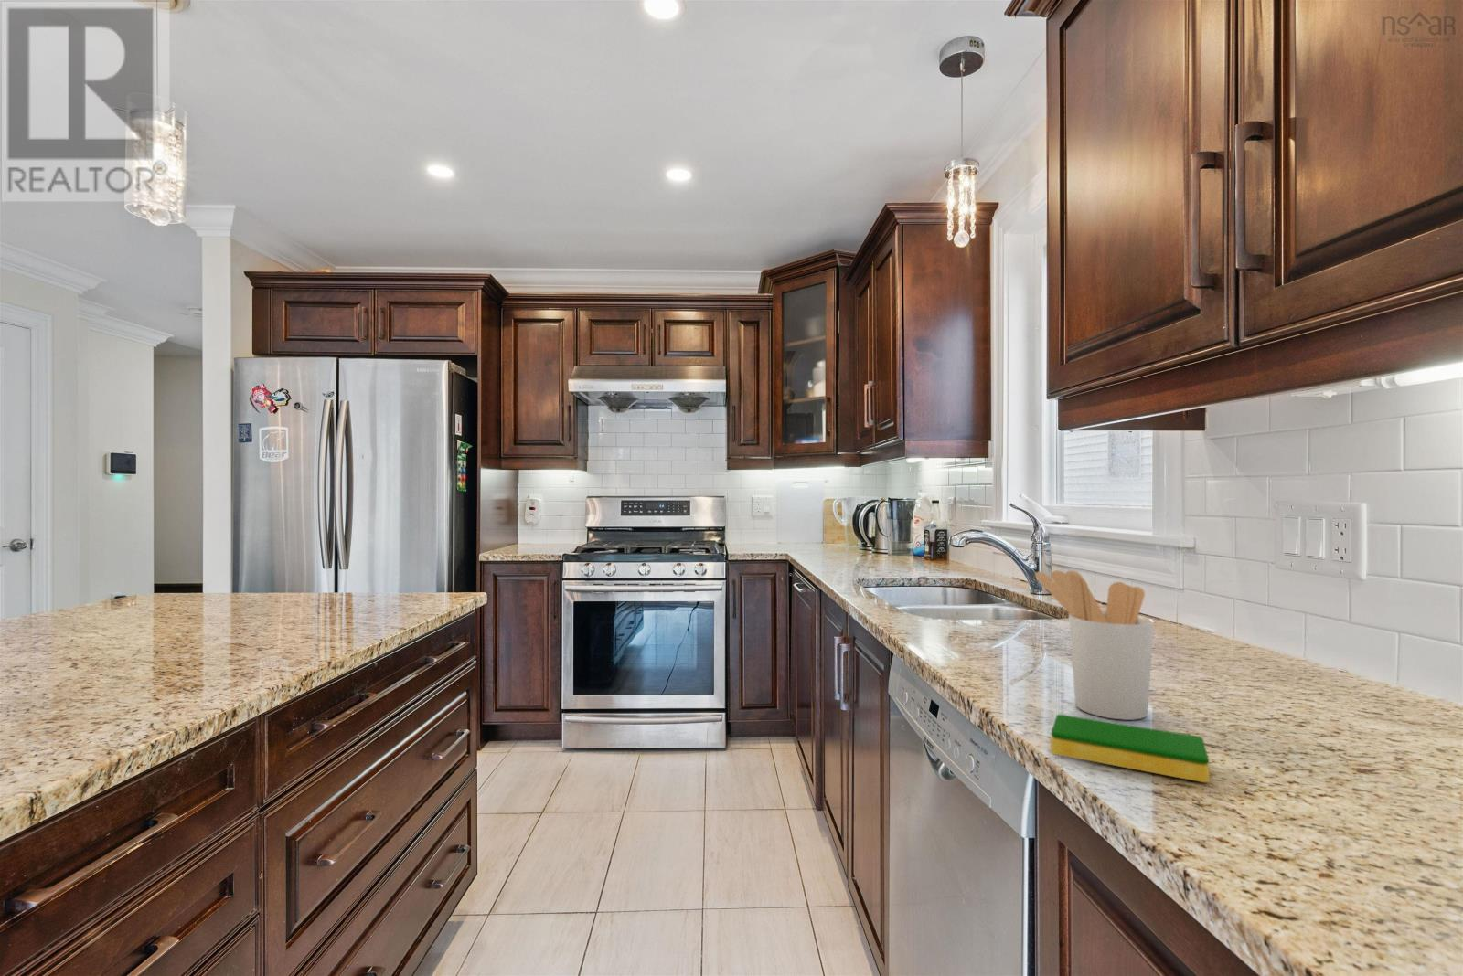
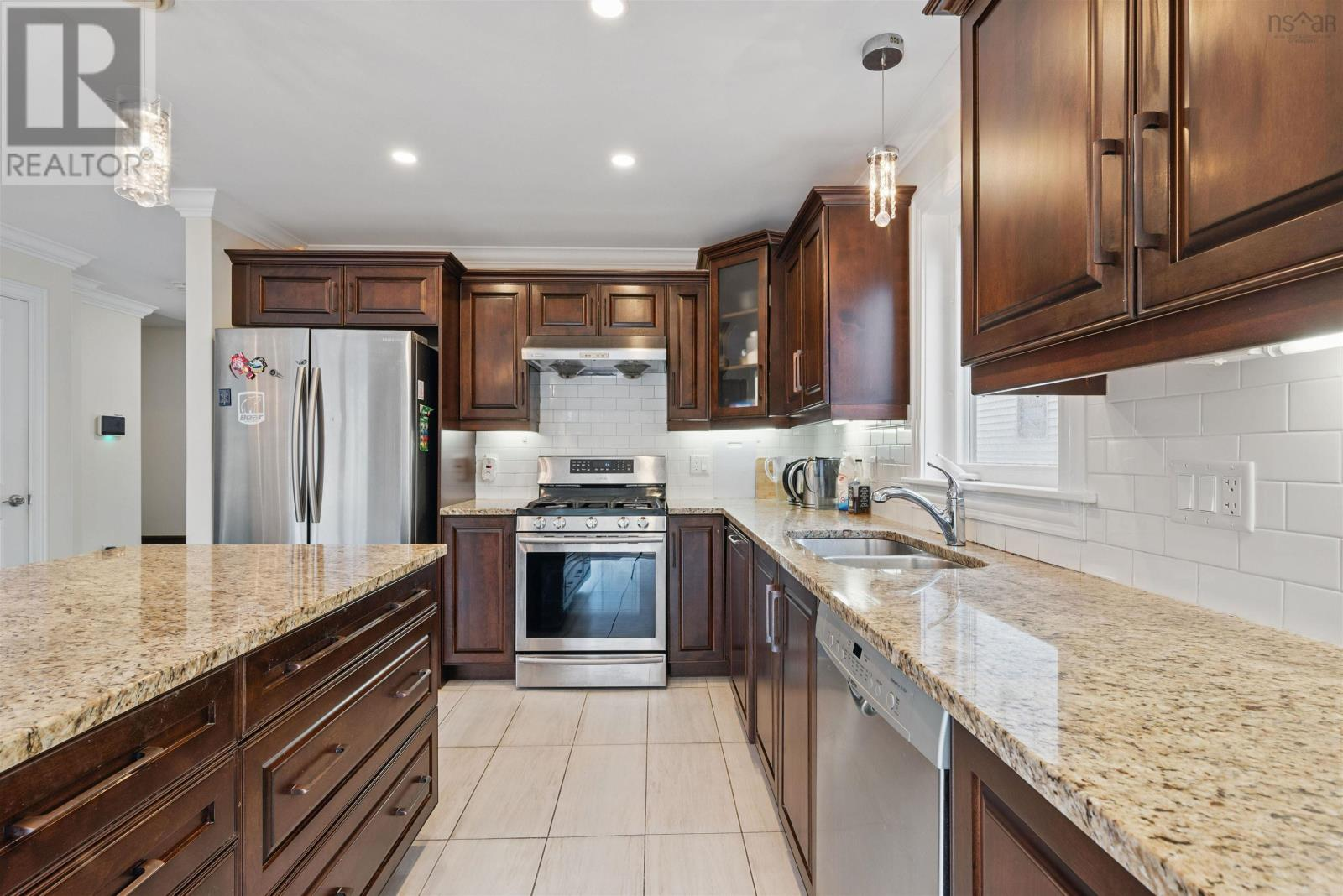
- utensil holder [1034,570,1155,721]
- dish sponge [1050,713,1209,783]
